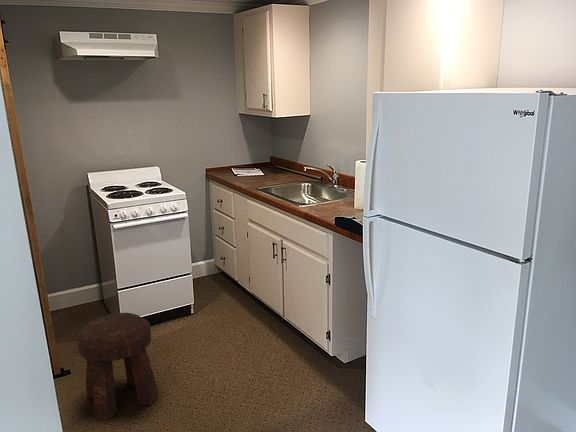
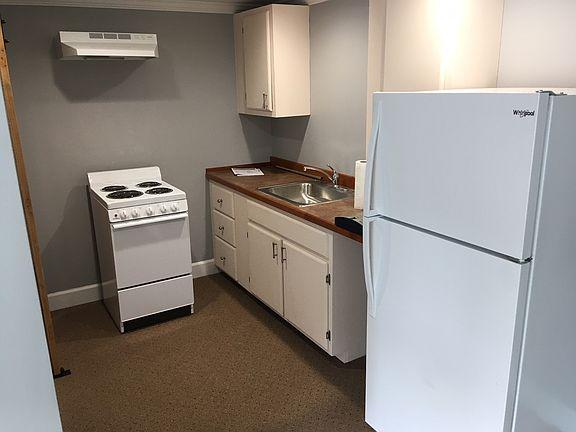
- stool [76,312,158,421]
